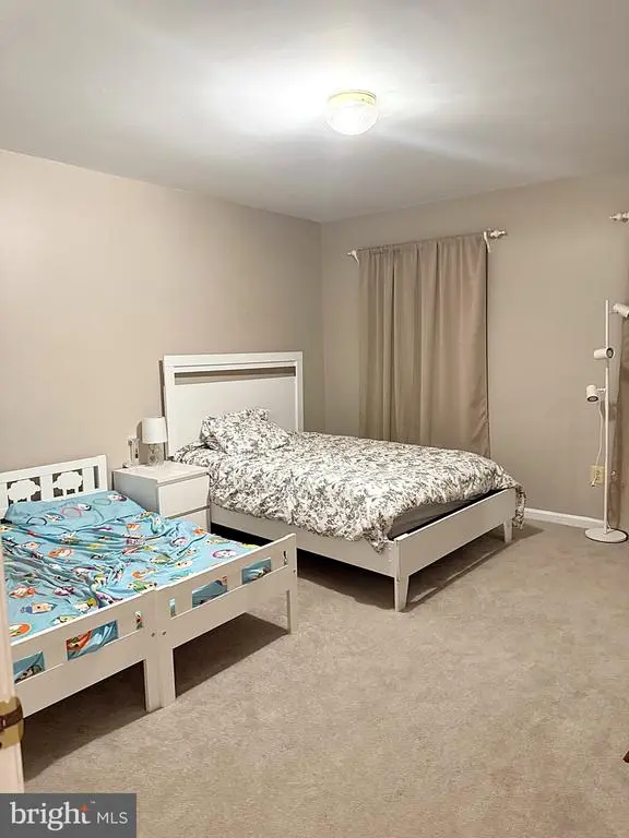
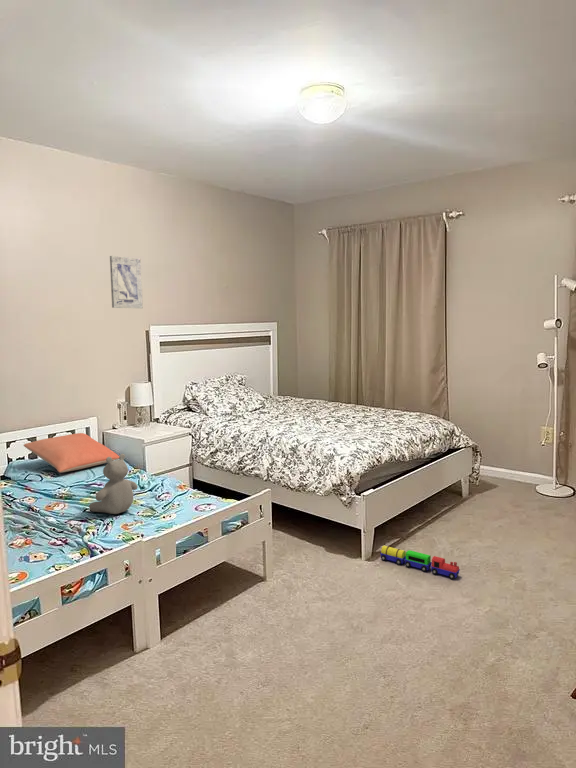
+ pillow [23,432,120,474]
+ toy train [379,545,461,580]
+ teddy bear [88,453,138,515]
+ wall art [109,255,144,309]
